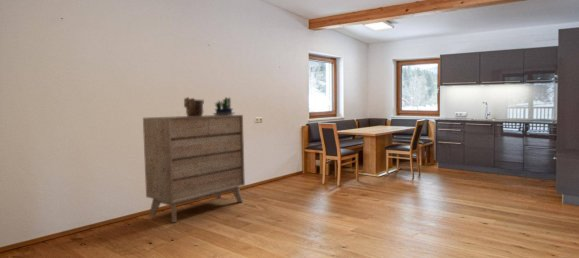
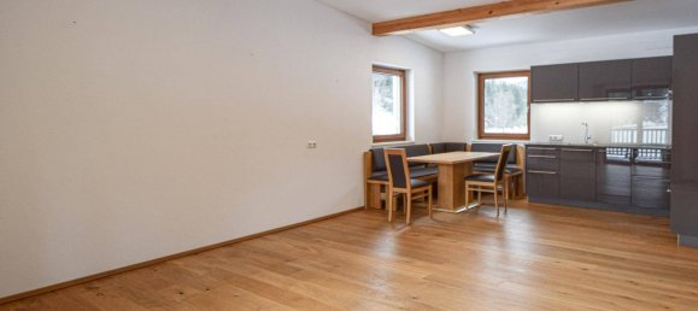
- dresser [142,114,246,223]
- ceramic vessel [183,96,205,117]
- potted plant [212,96,236,115]
